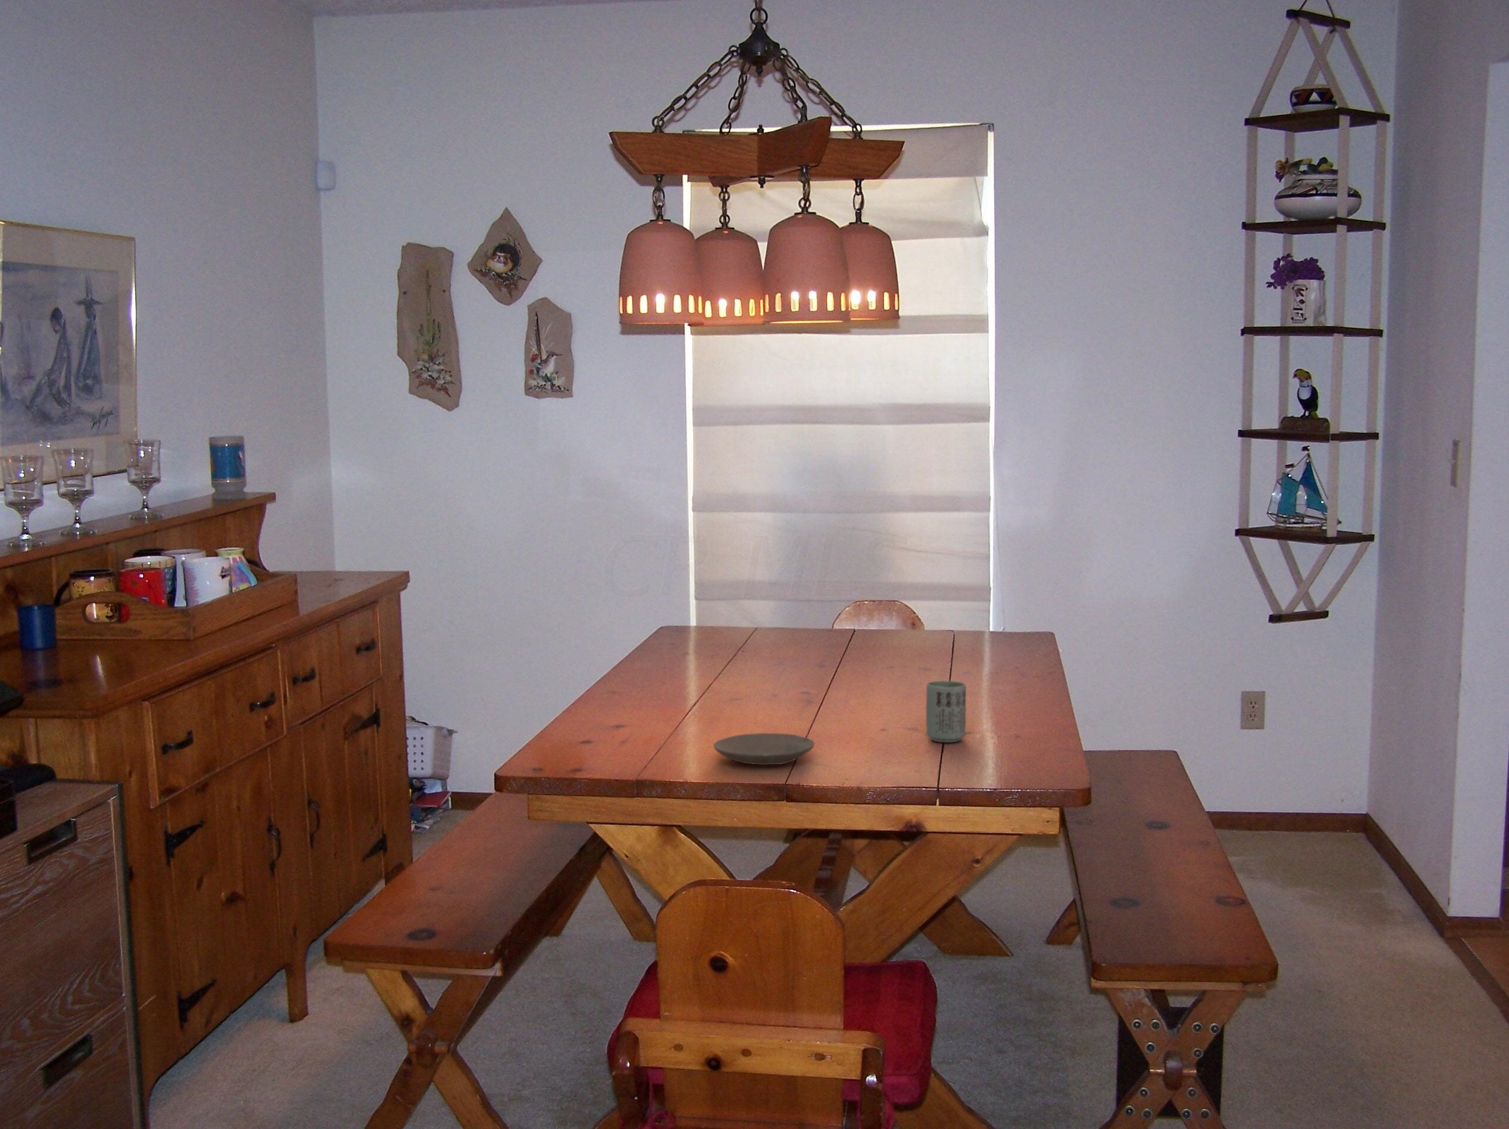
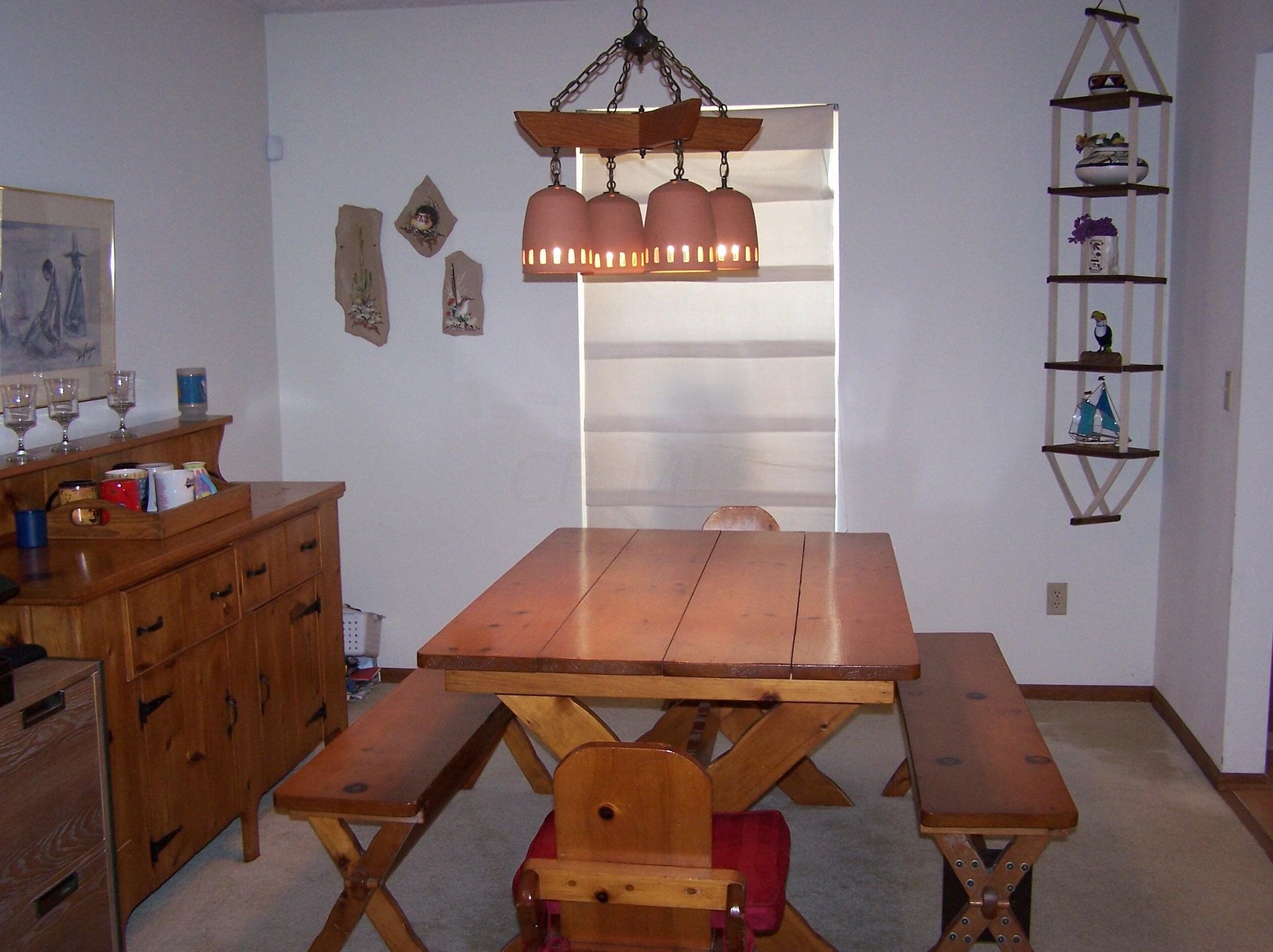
- plate [714,733,816,766]
- cup [926,681,967,744]
